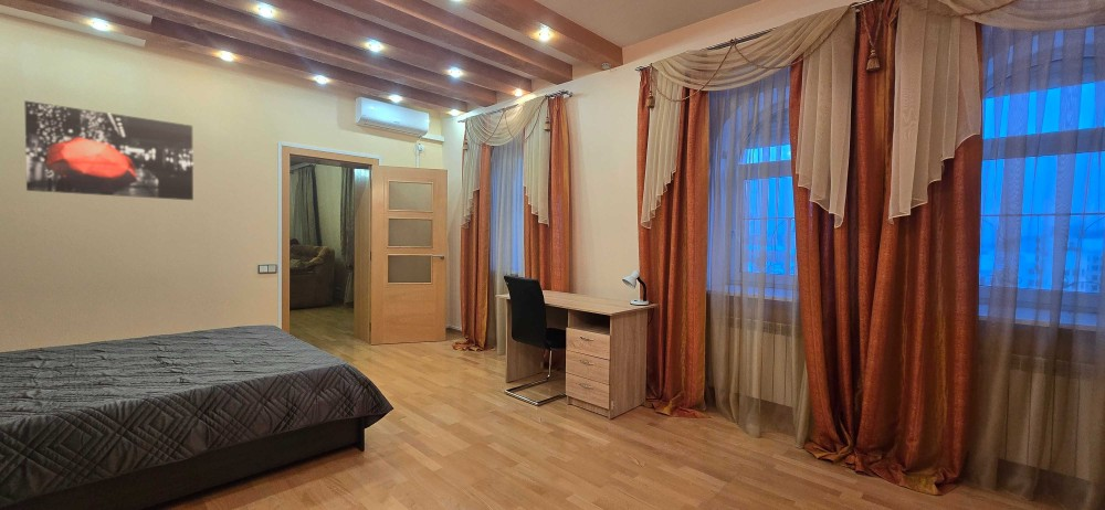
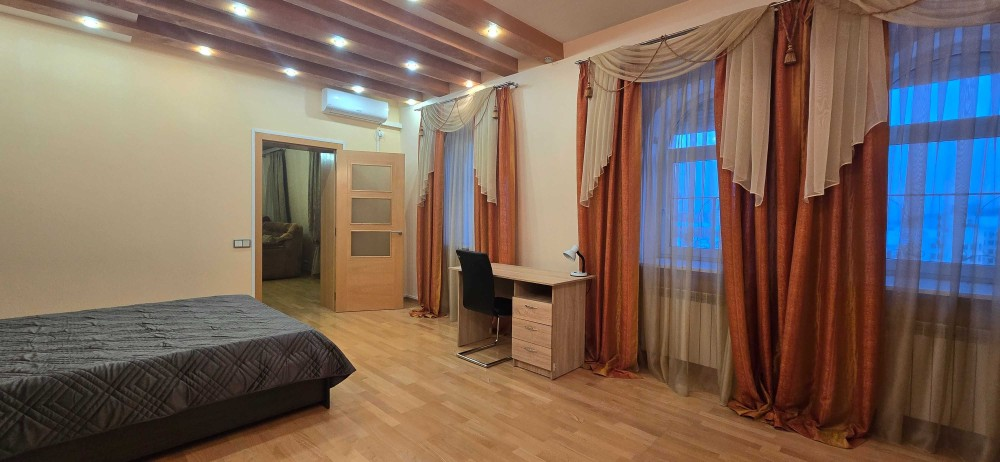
- wall art [23,99,194,201]
